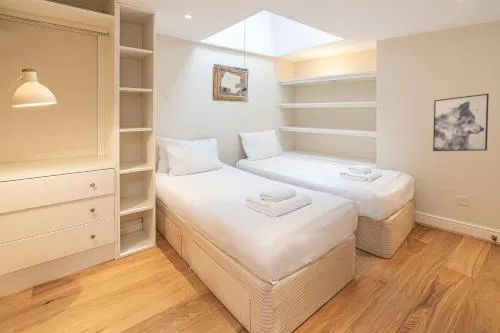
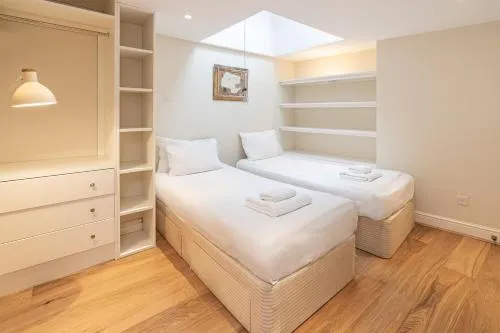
- wall art [432,93,490,152]
